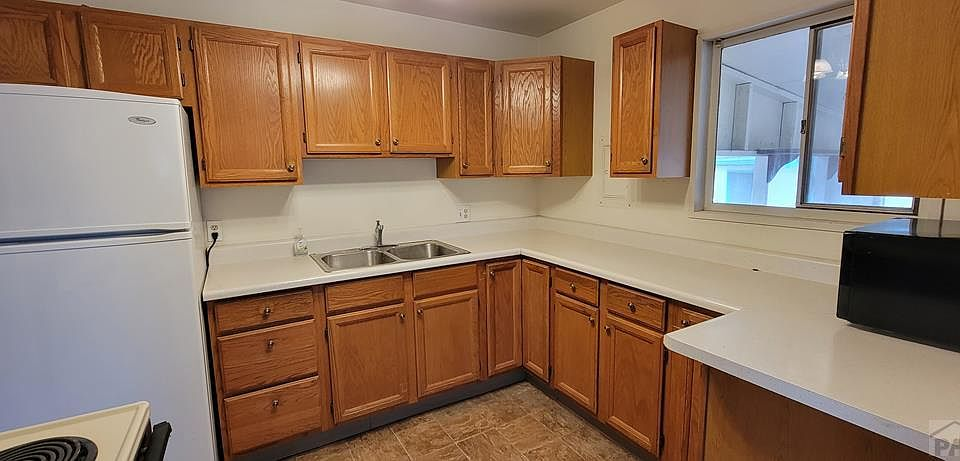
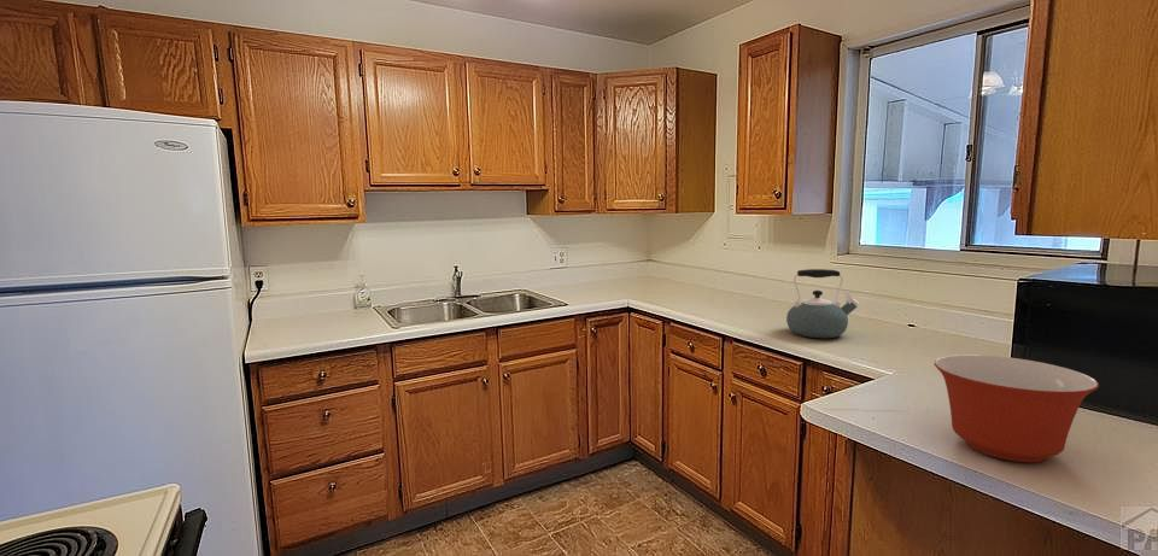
+ kettle [785,268,860,339]
+ mixing bowl [934,353,1100,463]
